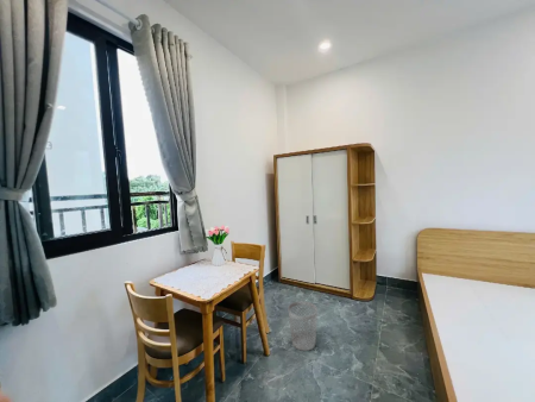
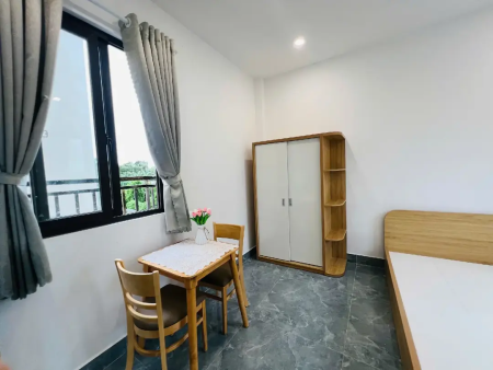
- wastebasket [287,300,319,352]
